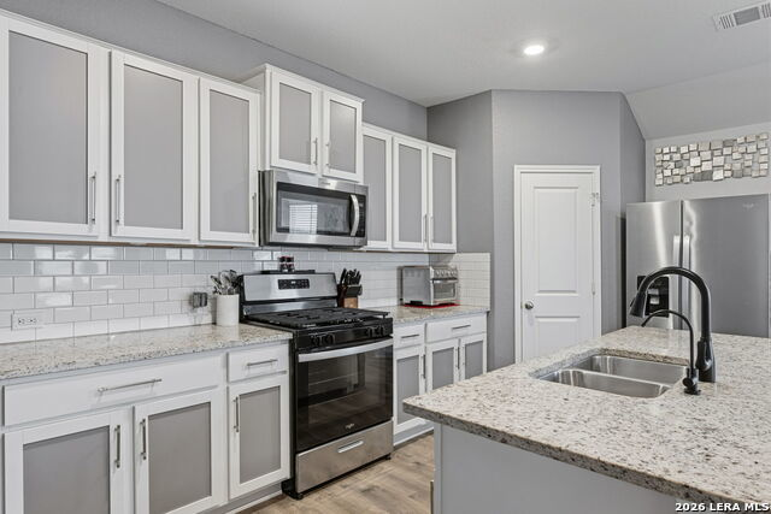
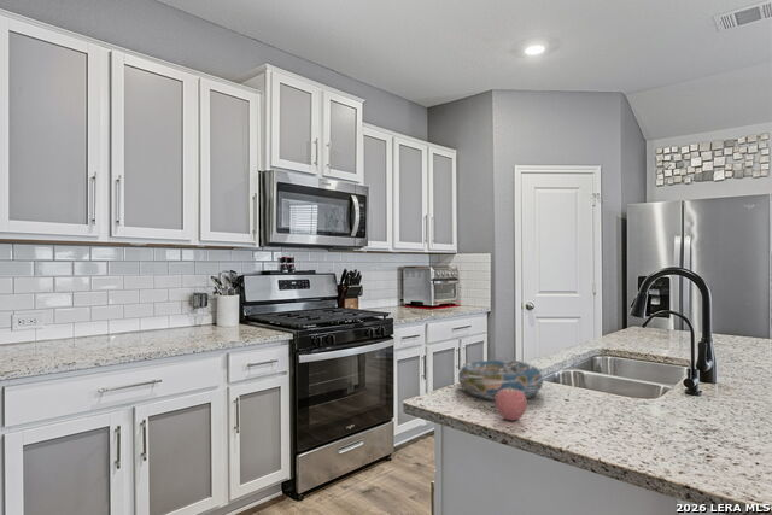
+ decorative bowl [457,357,545,400]
+ apple [495,387,528,421]
